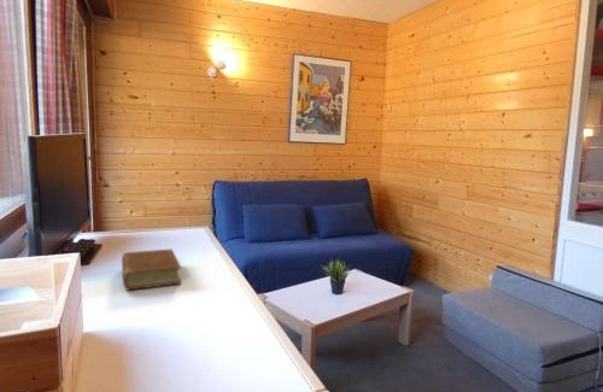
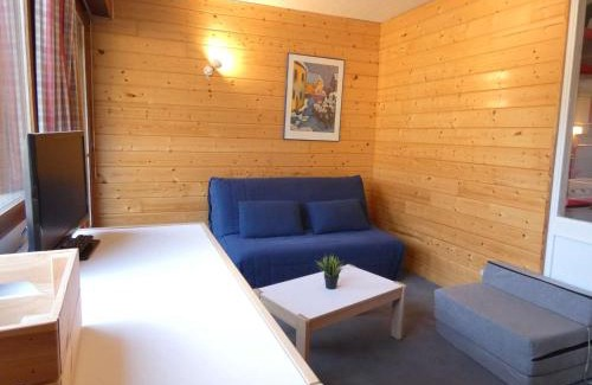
- book [121,247,182,292]
